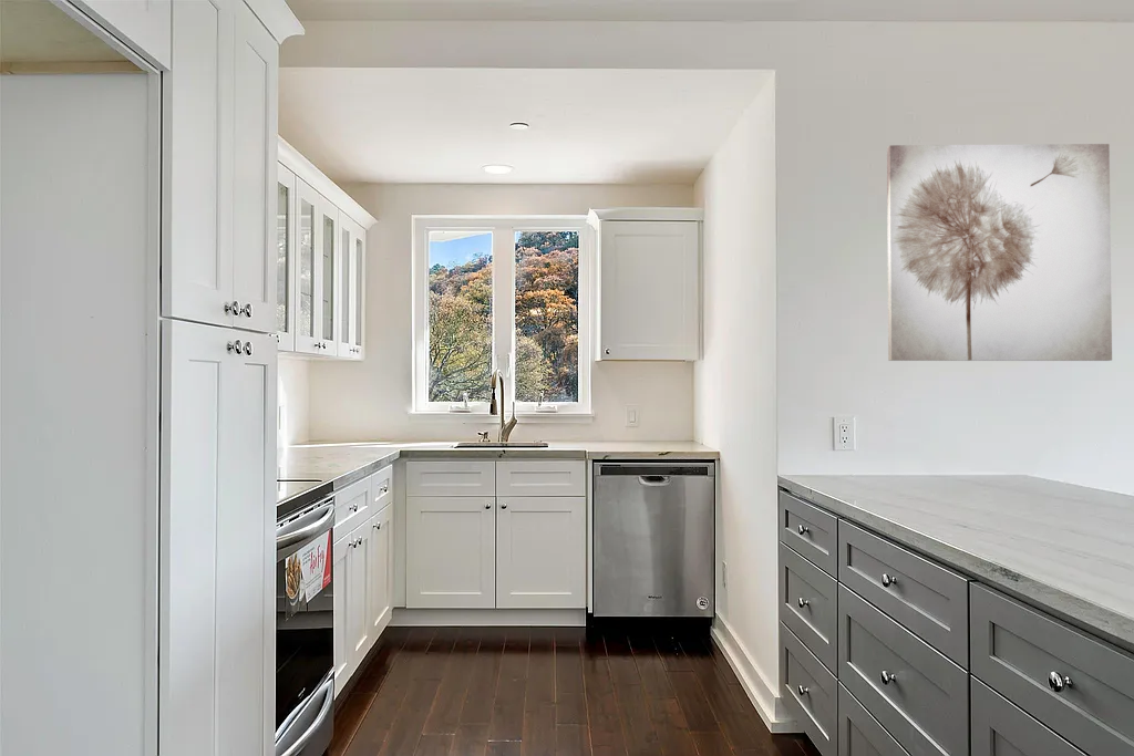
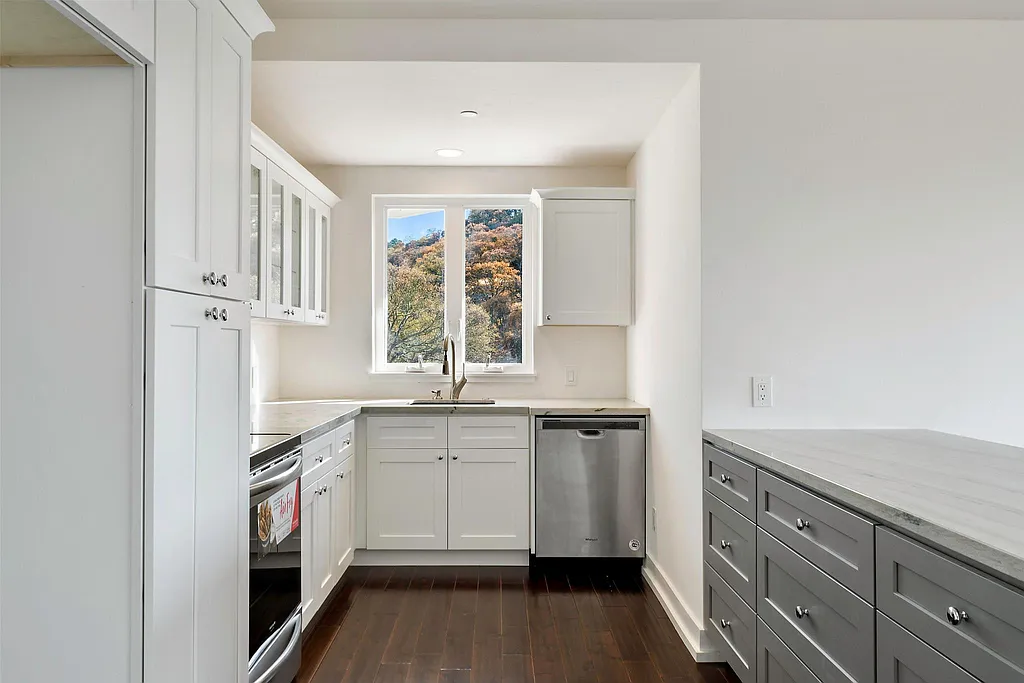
- wall art [886,143,1113,362]
